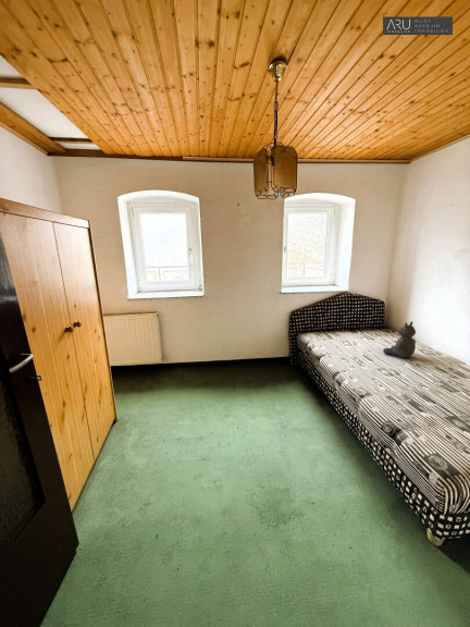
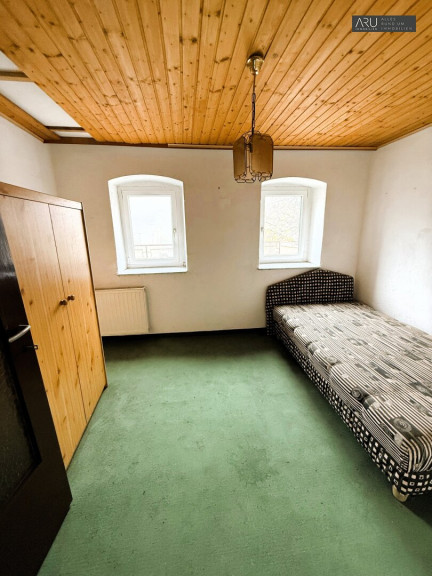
- teddy bear [382,320,417,359]
